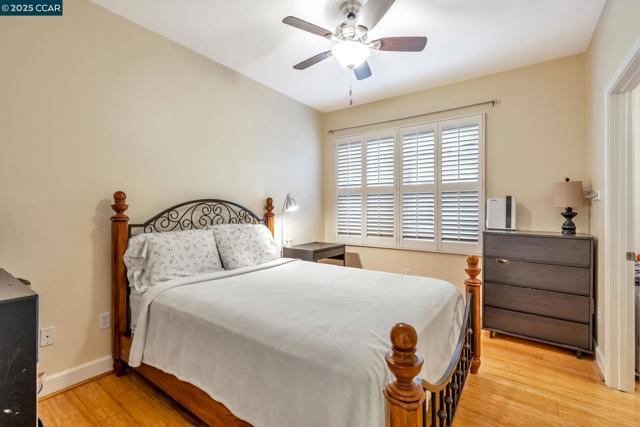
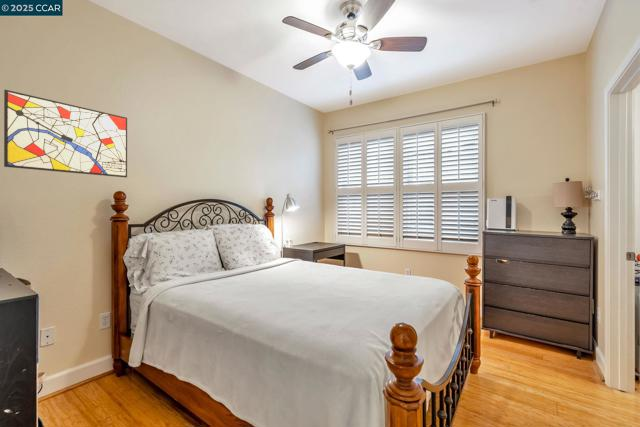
+ wall art [3,89,128,178]
